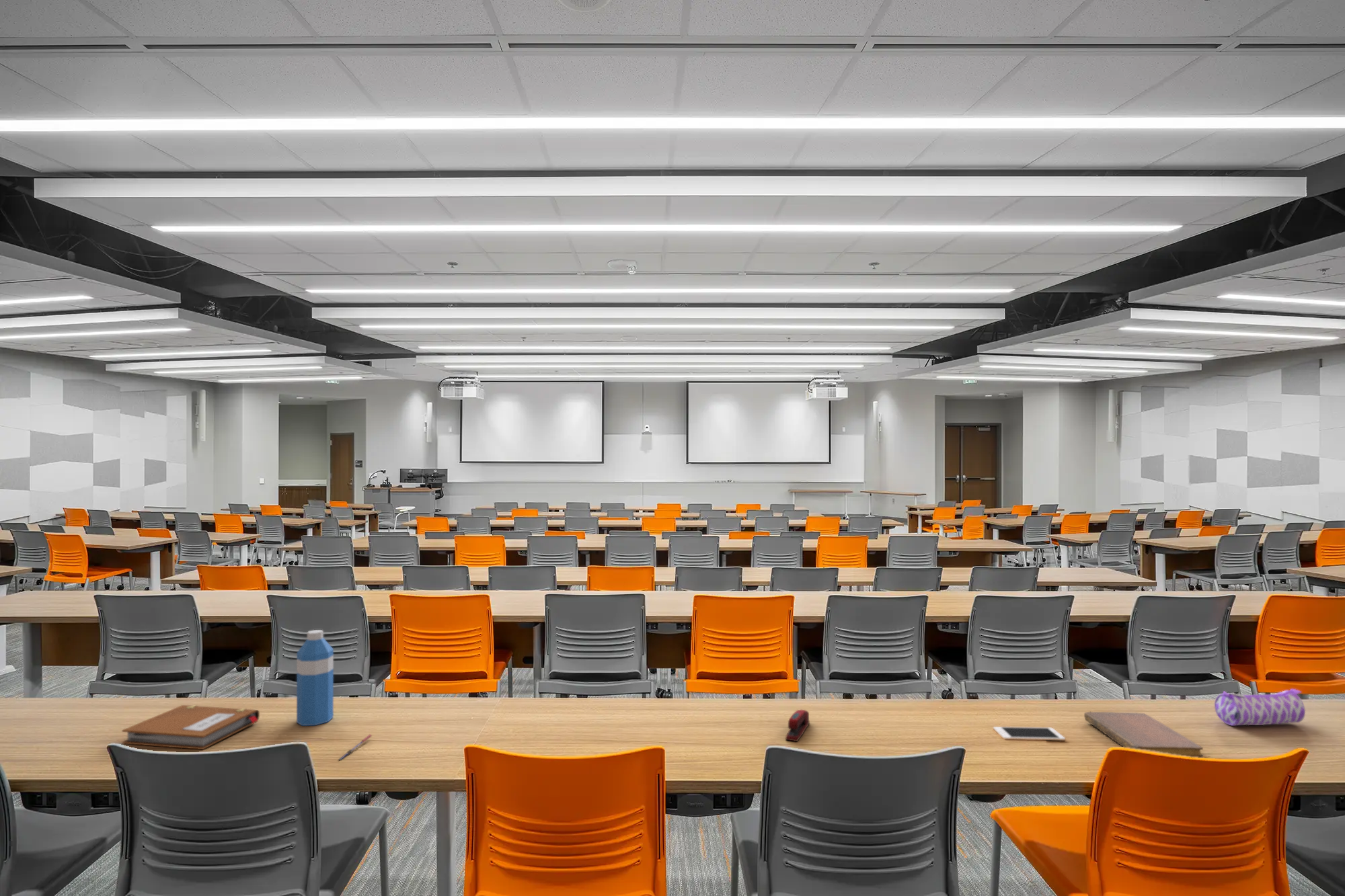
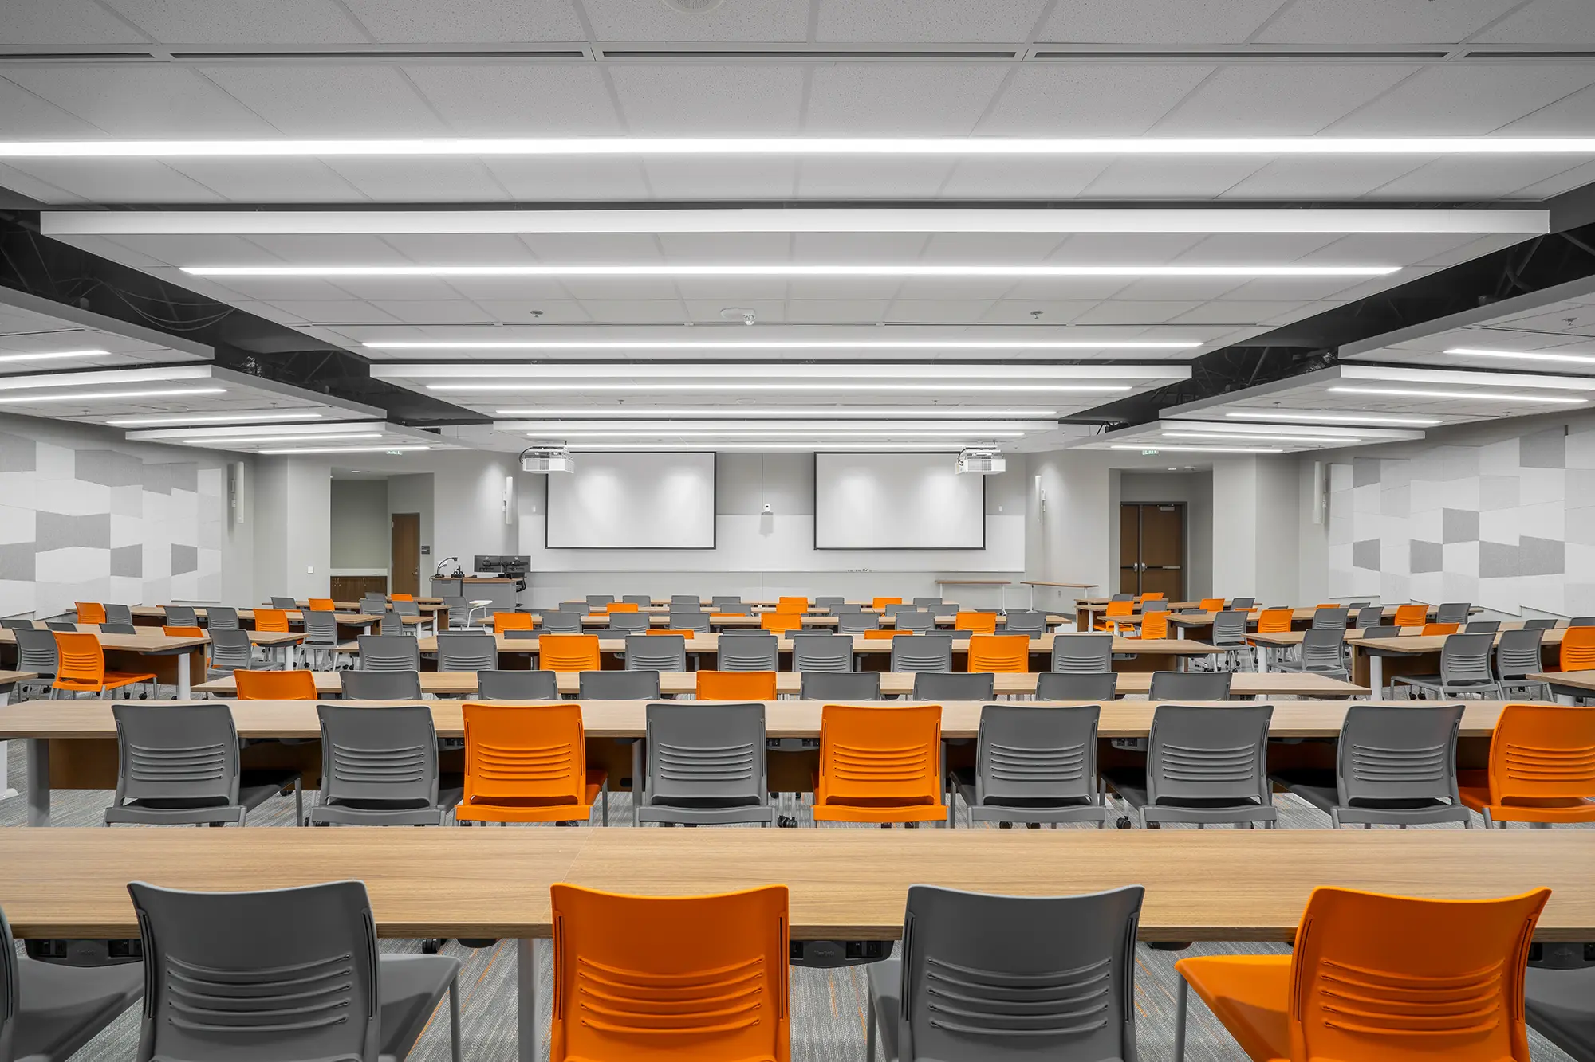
- pencil case [1214,688,1306,727]
- pen [337,733,373,761]
- stapler [785,709,810,742]
- water bottle [296,629,334,727]
- notebook [122,704,260,750]
- notebook [1083,711,1204,758]
- cell phone [993,726,1066,741]
